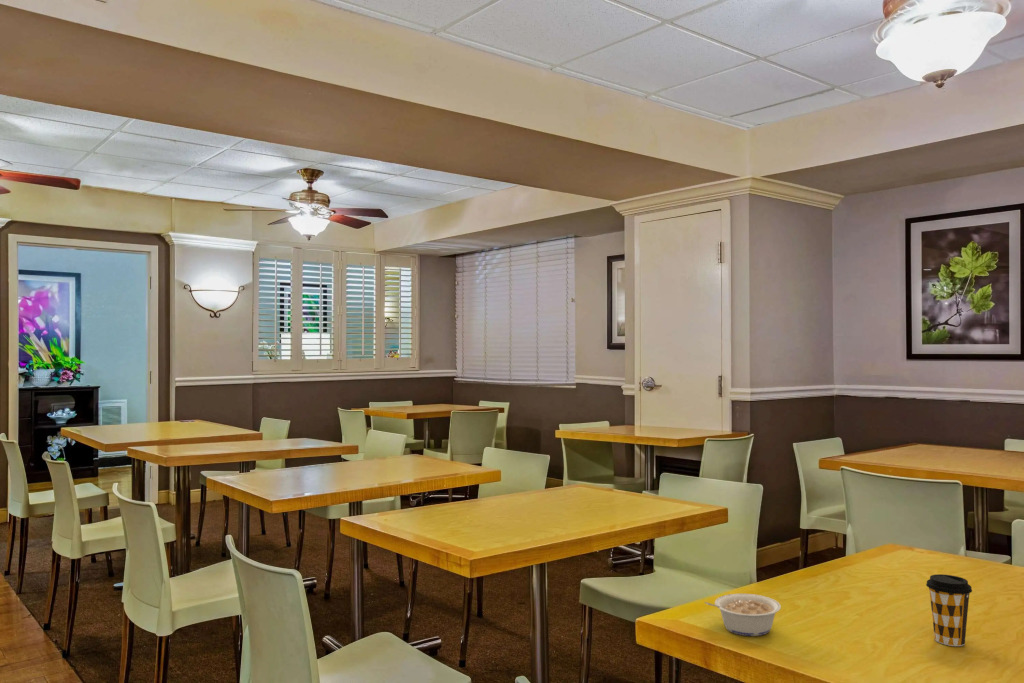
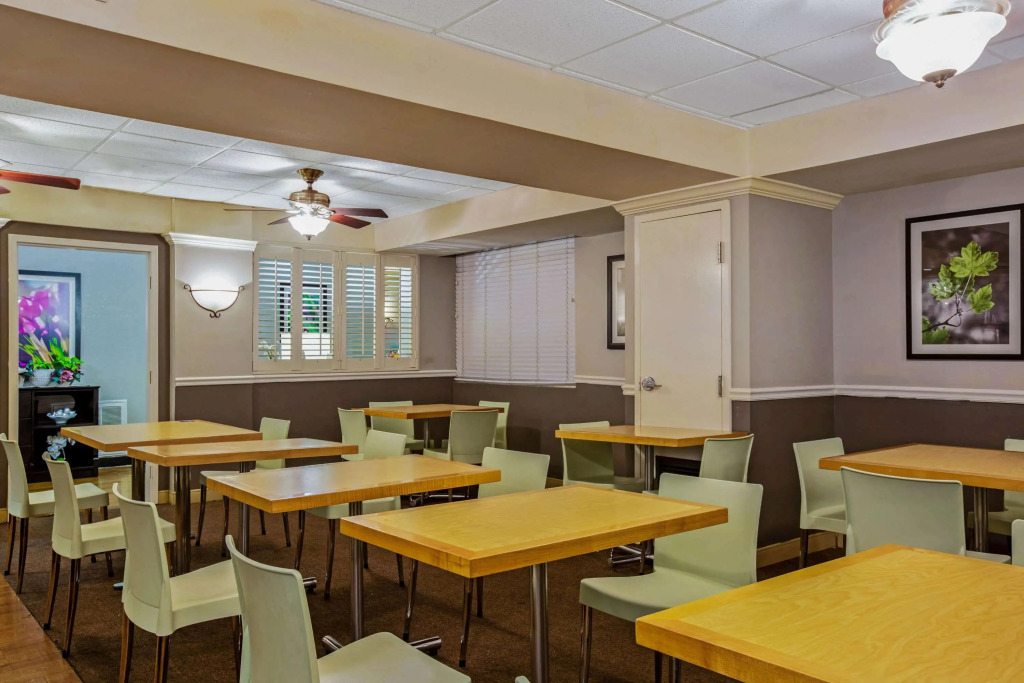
- legume [704,593,782,637]
- coffee cup [925,573,973,647]
